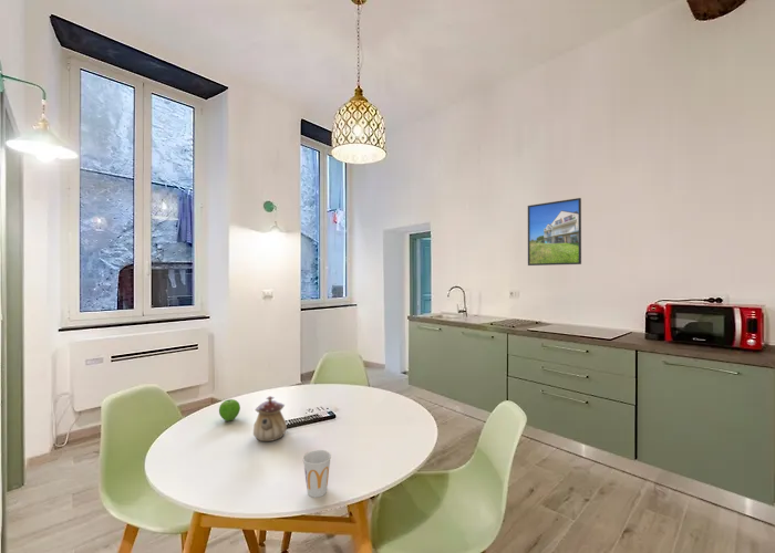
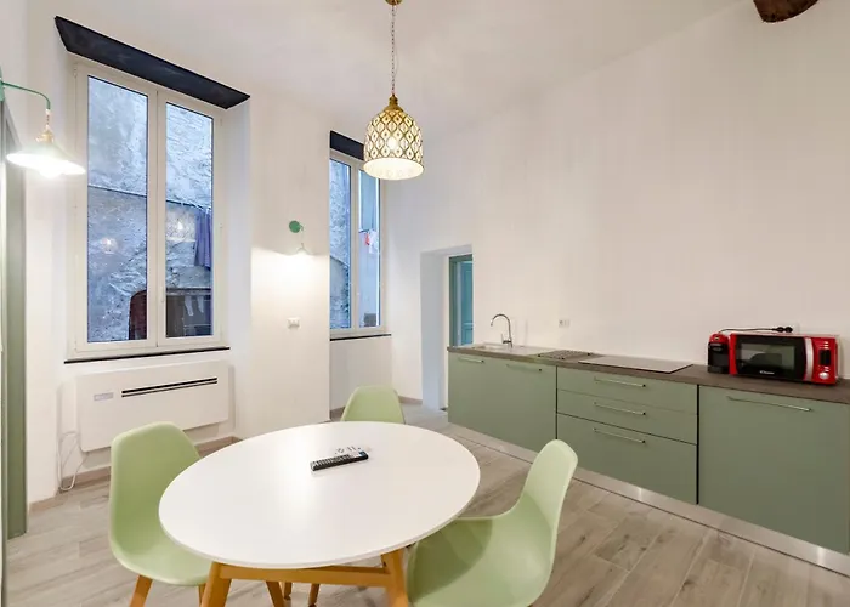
- fruit [218,398,241,422]
- teapot [252,395,288,442]
- cup [302,449,332,499]
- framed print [527,197,582,267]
